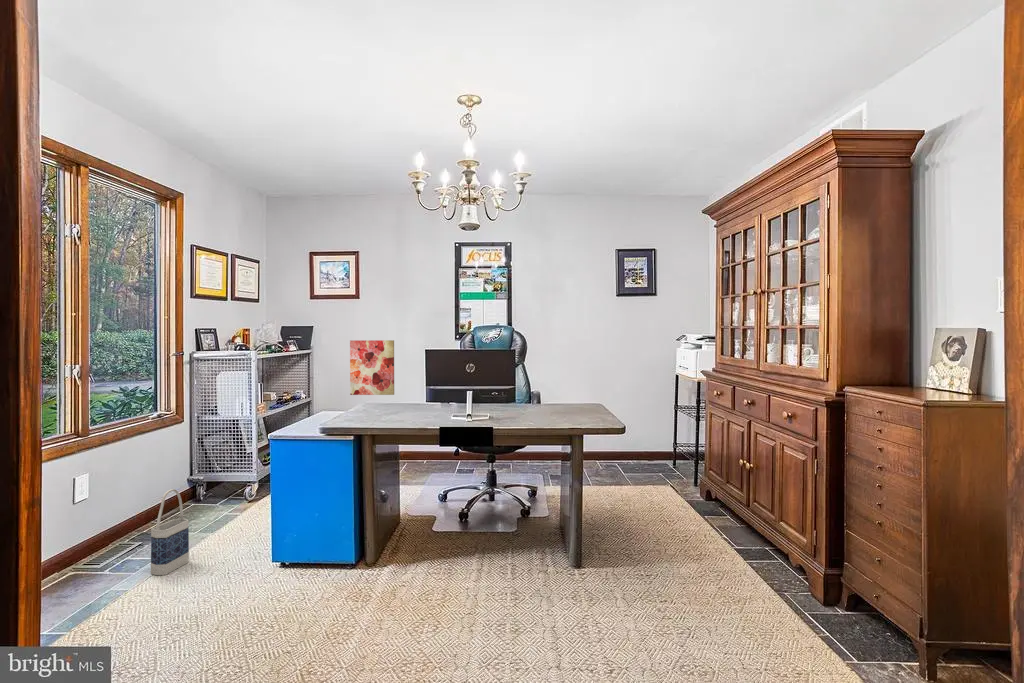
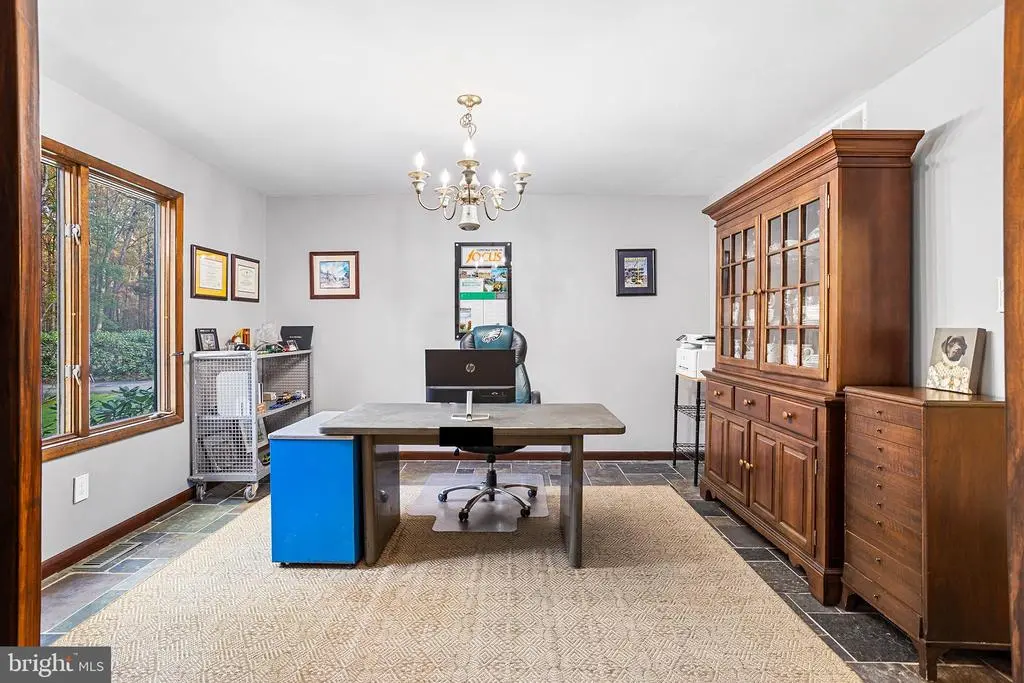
- bag [150,488,190,576]
- wall art [349,339,395,396]
